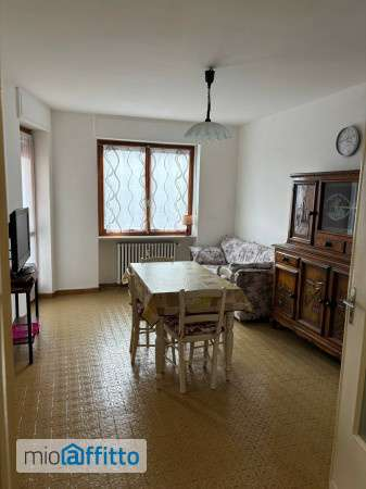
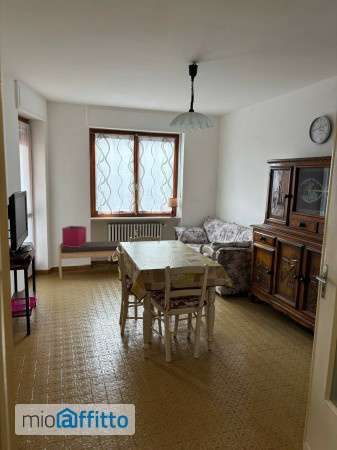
+ bench [58,240,127,280]
+ storage bin [61,225,87,247]
